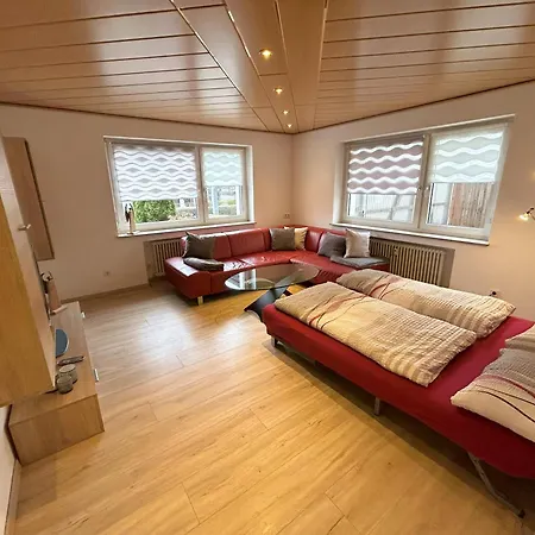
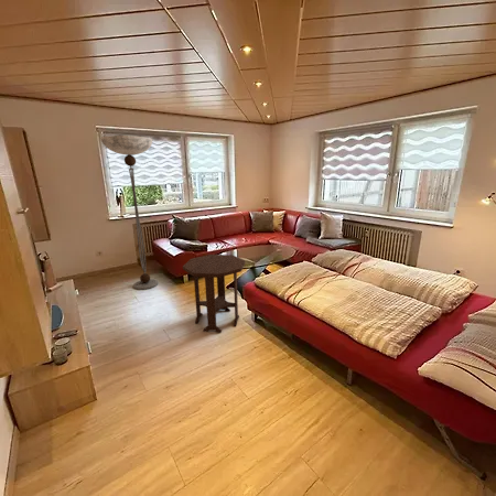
+ floor lamp [99,134,159,291]
+ side table [182,254,246,333]
